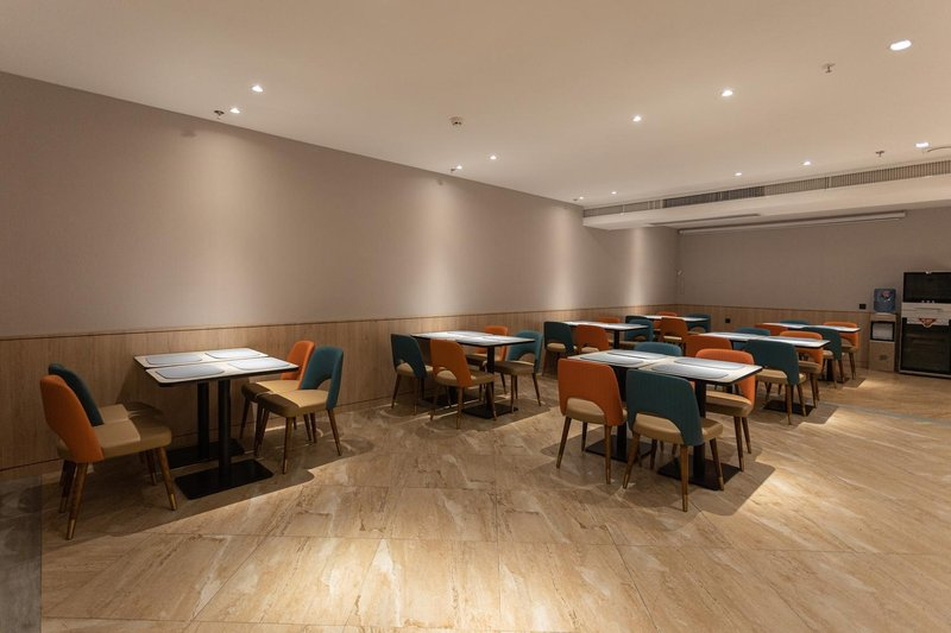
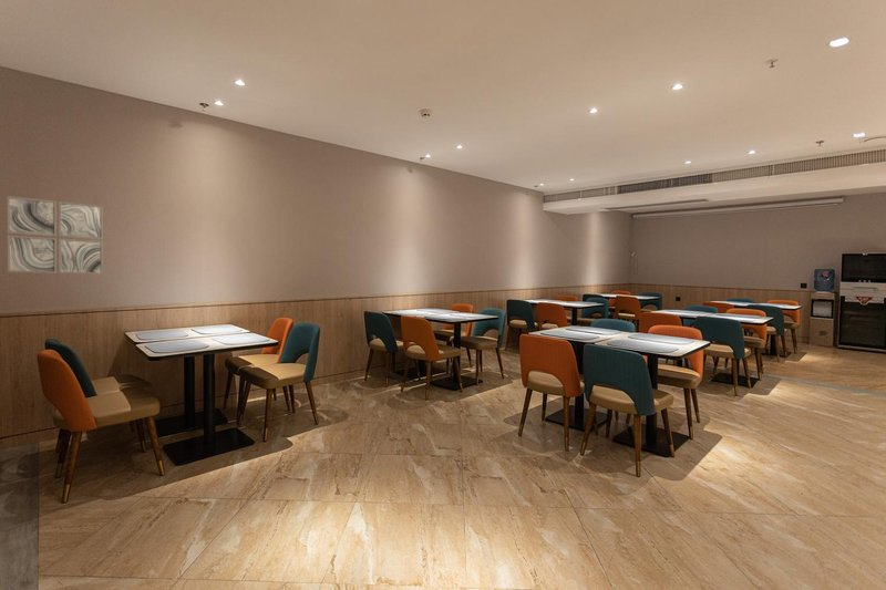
+ wall art [7,195,104,276]
